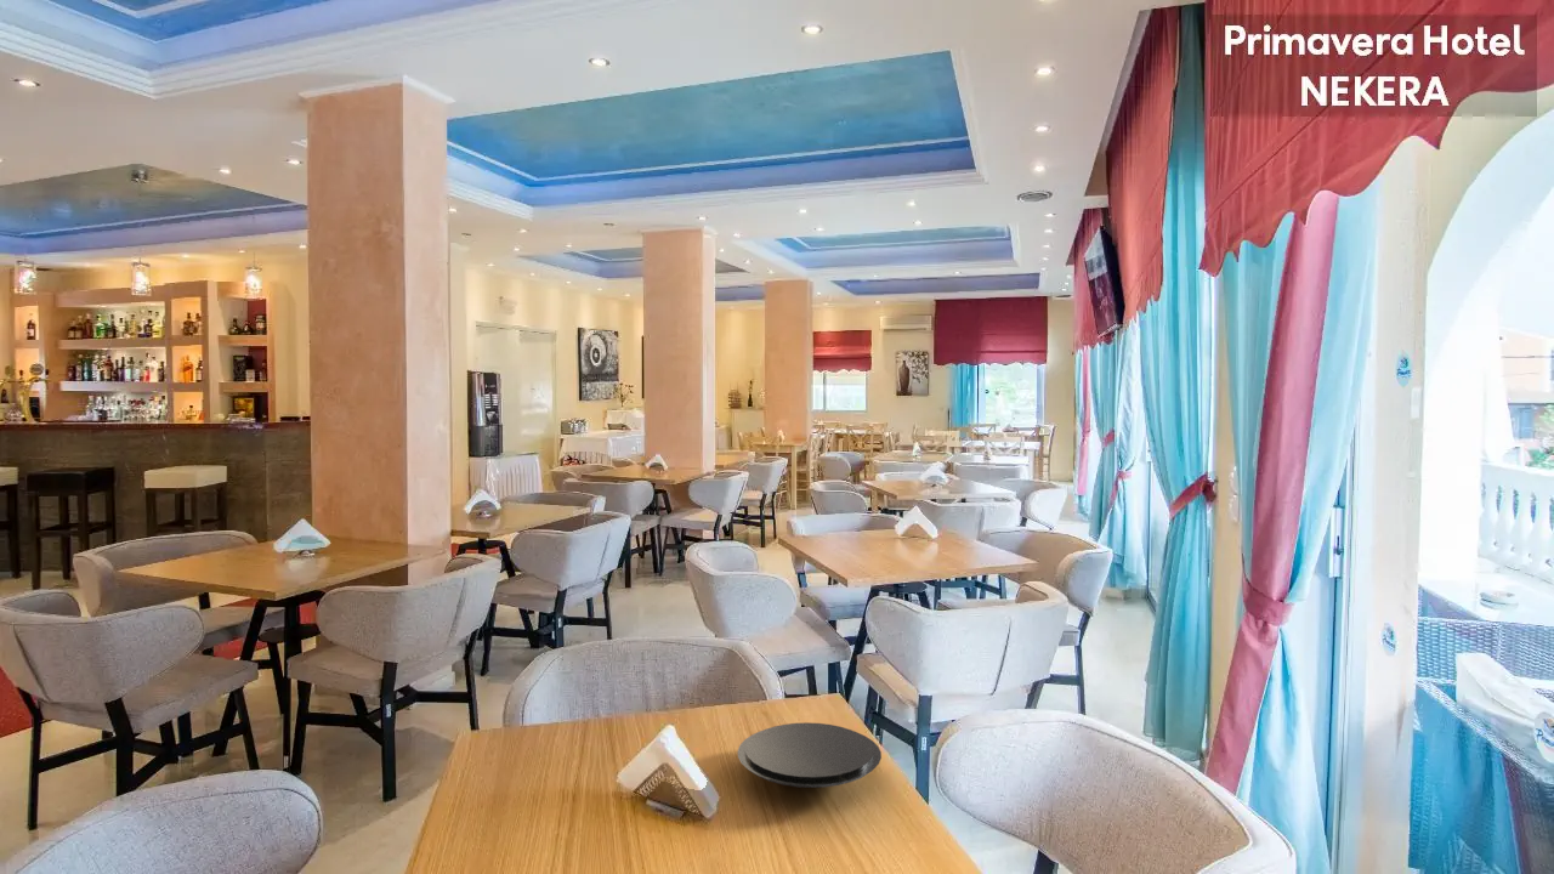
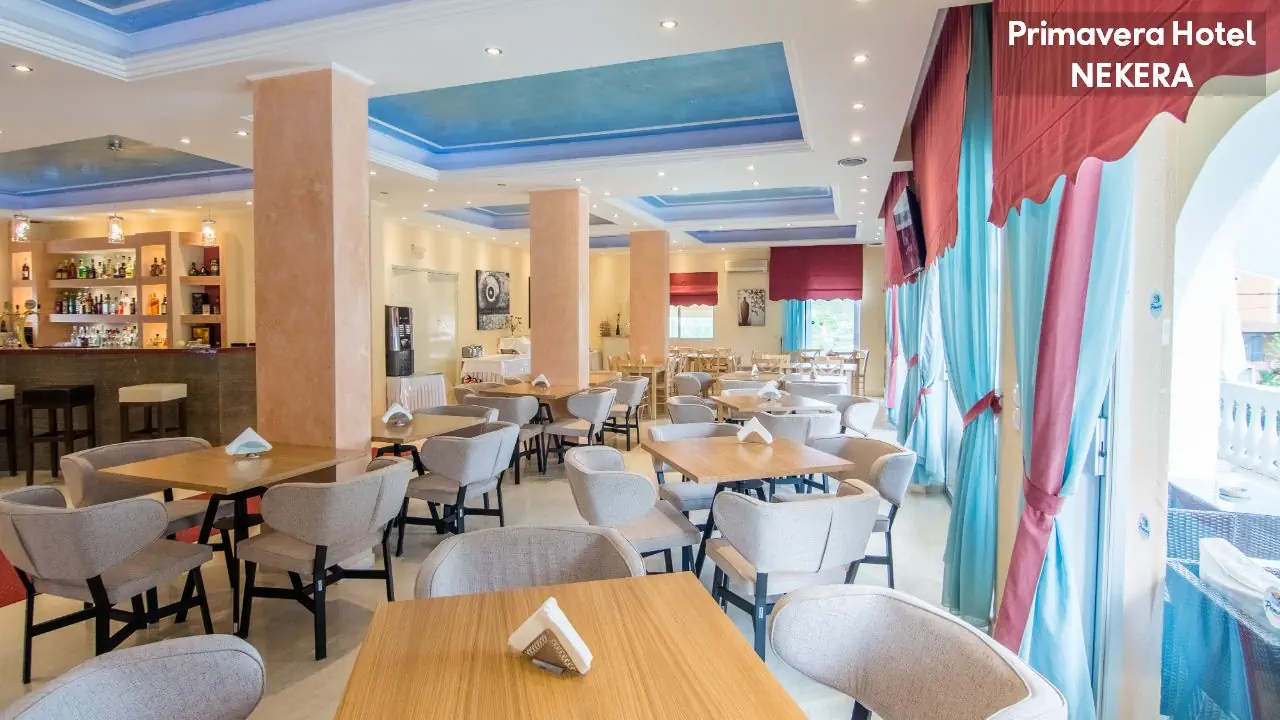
- plate [737,721,883,789]
